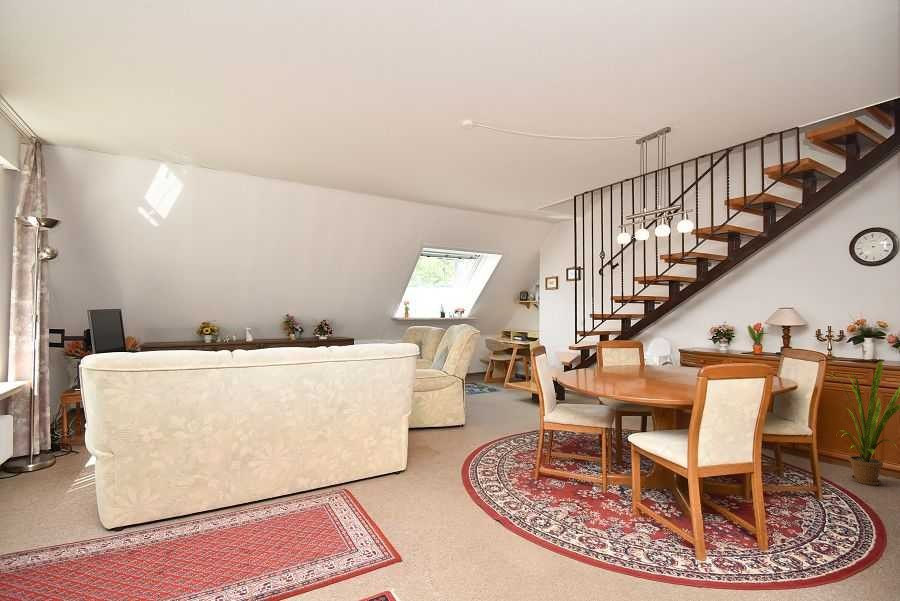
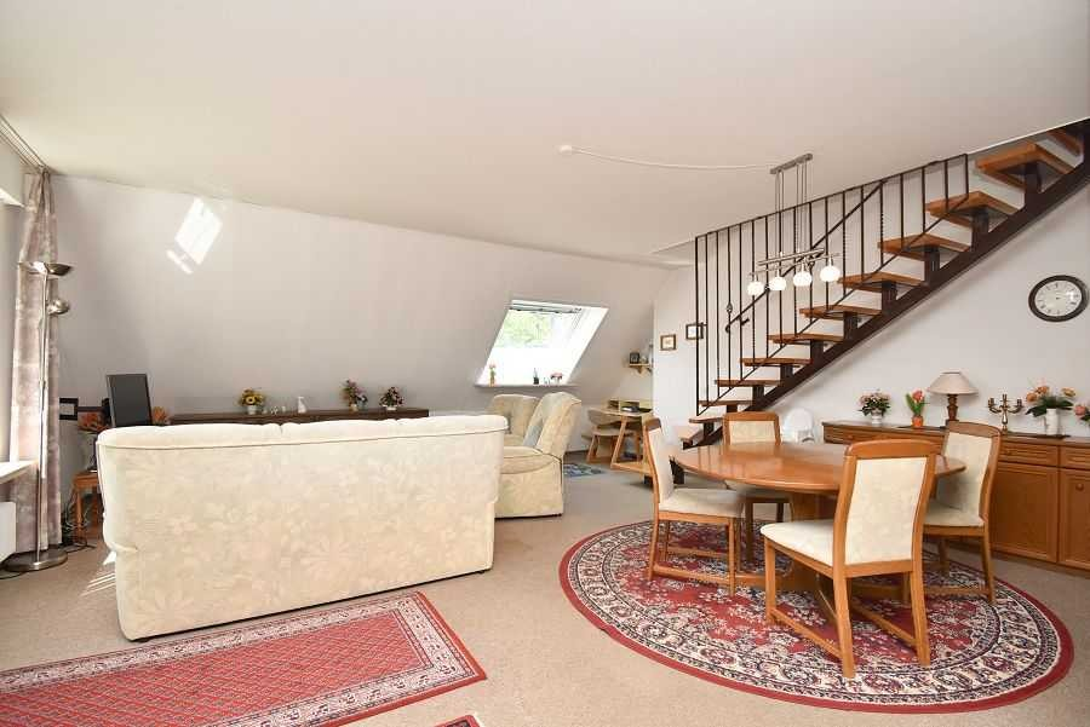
- house plant [827,359,900,486]
